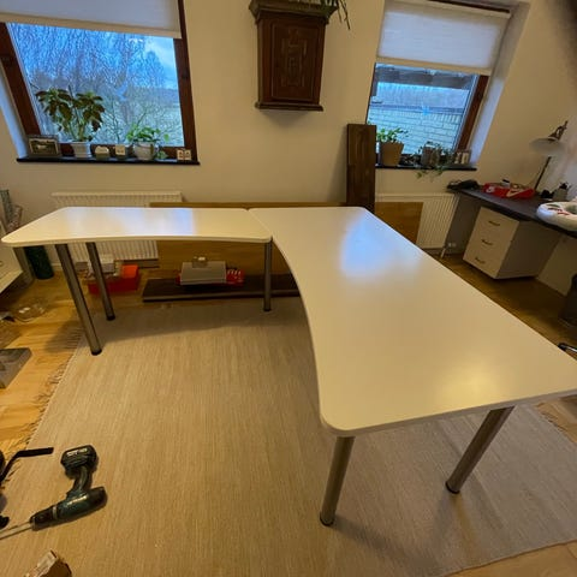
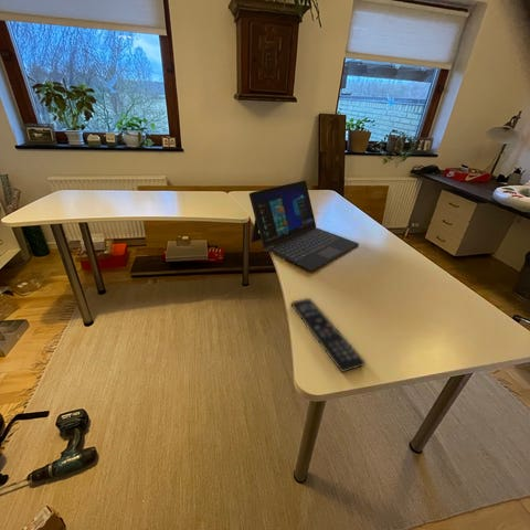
+ laptop [248,180,360,272]
+ remote control [290,297,367,374]
